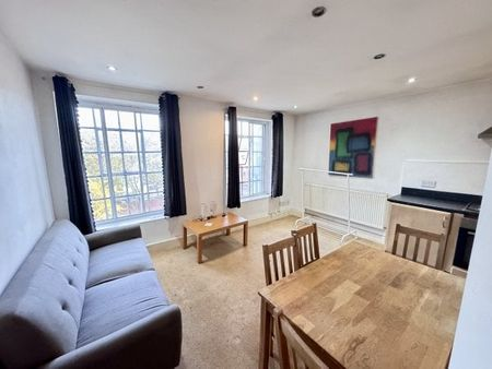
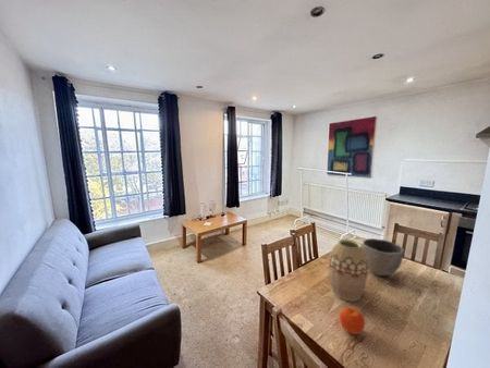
+ bowl [360,237,405,277]
+ vase [328,238,369,302]
+ fruit [339,306,366,335]
